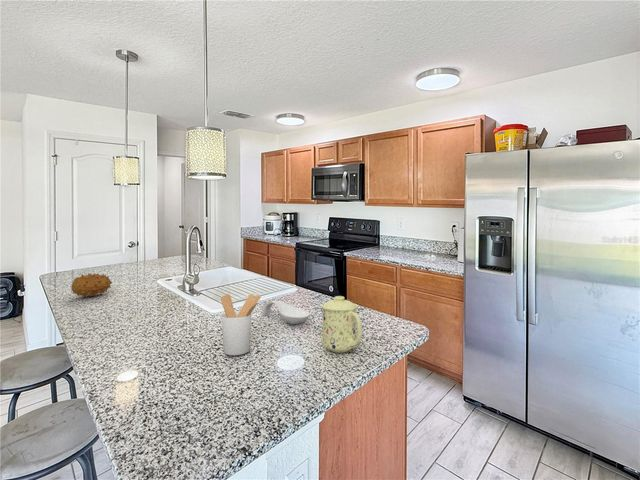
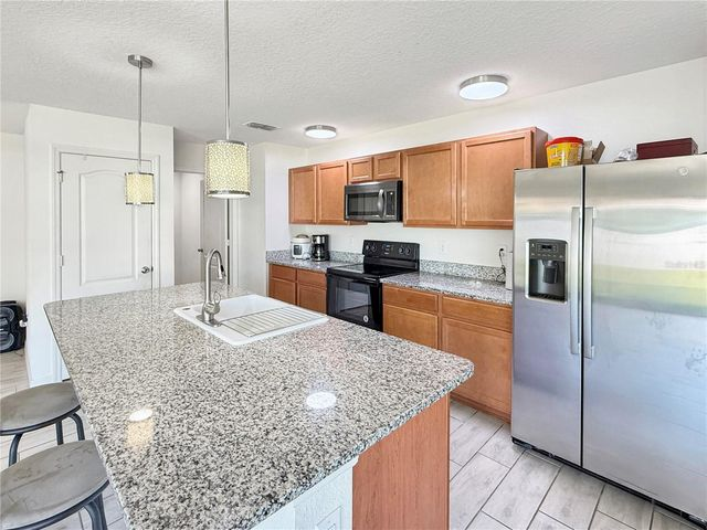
- mug [321,295,363,354]
- utensil holder [220,293,262,356]
- fruit [70,272,113,298]
- spoon rest [261,300,311,325]
